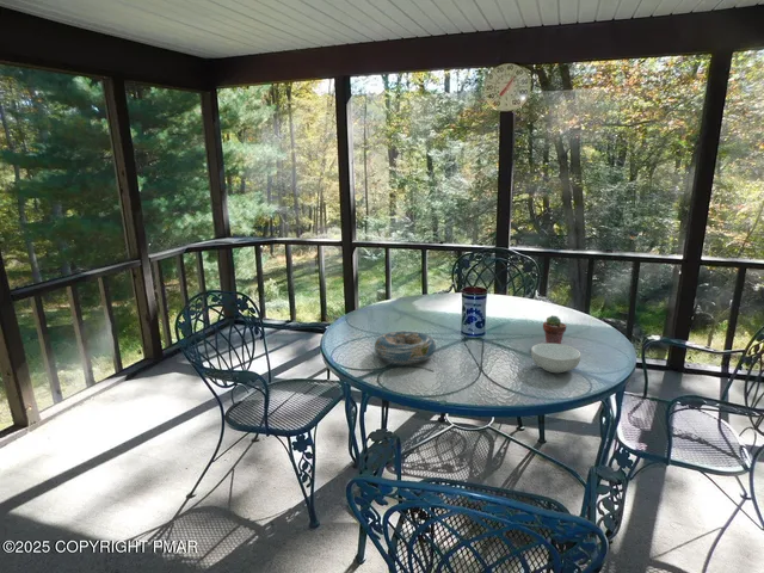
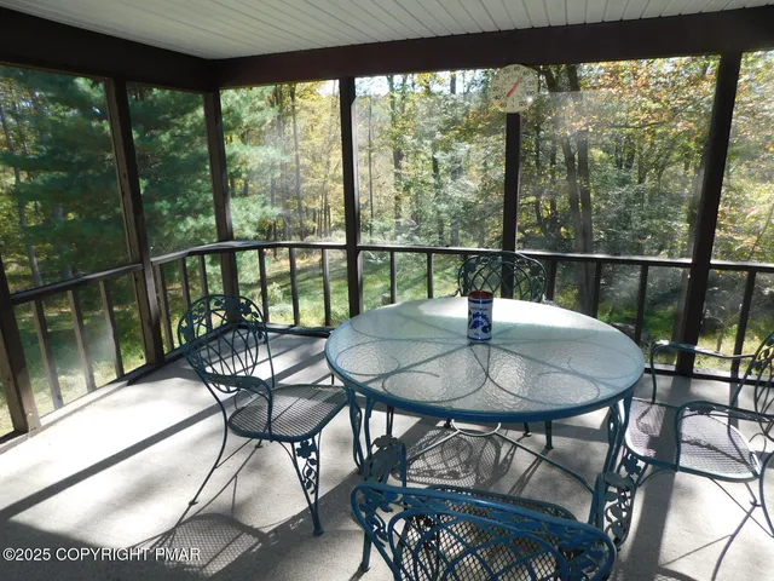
- potted succulent [542,314,567,344]
- cereal bowl [530,343,581,374]
- decorative bowl [372,329,437,365]
